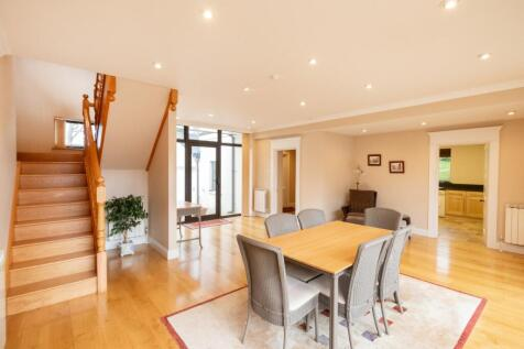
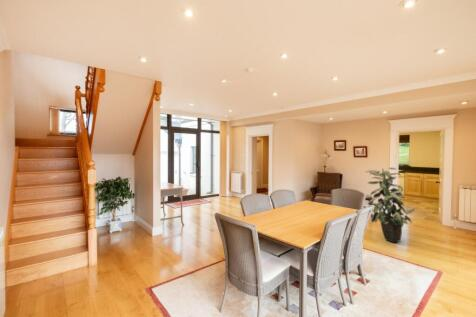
+ indoor plant [365,166,416,243]
